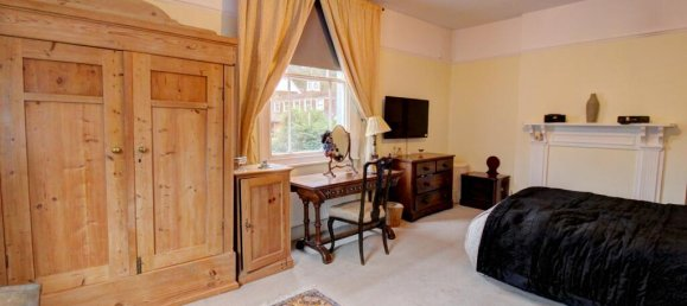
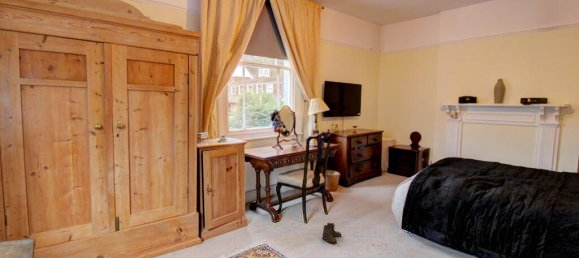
+ boots [321,222,342,244]
